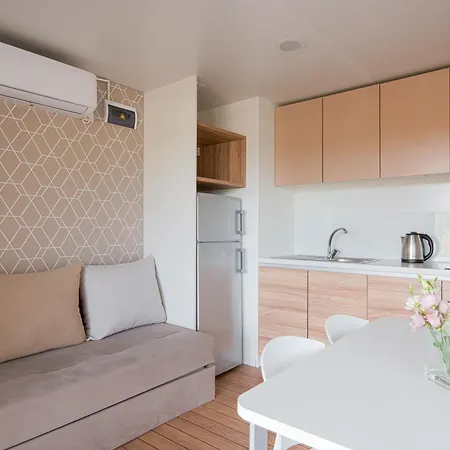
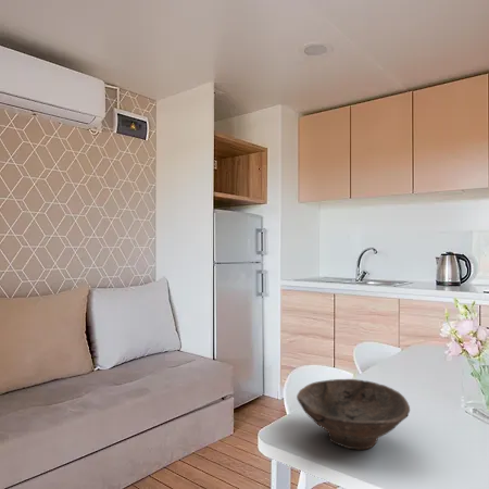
+ bowl [296,378,411,450]
